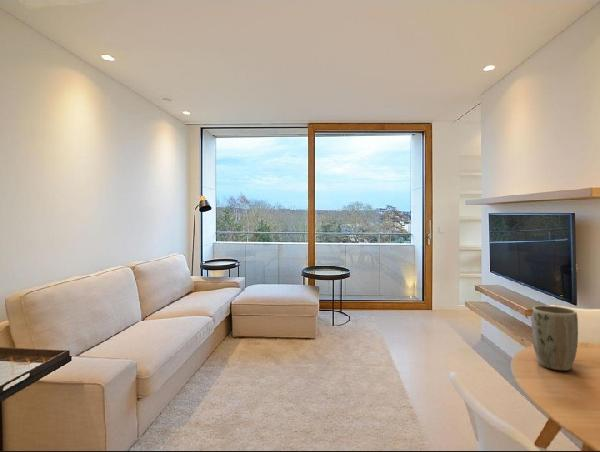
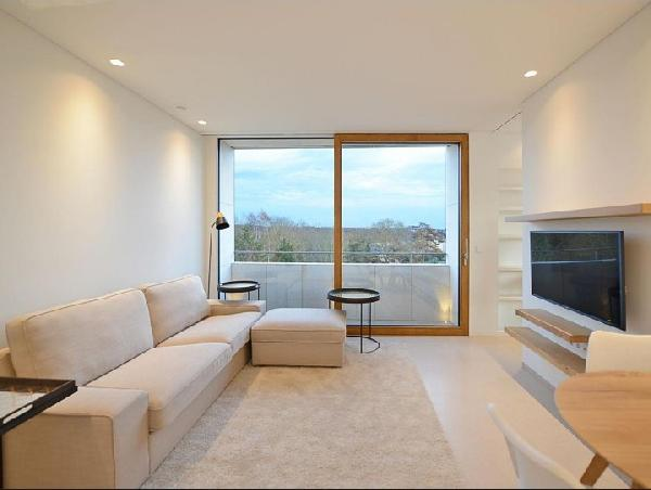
- plant pot [531,305,579,372]
